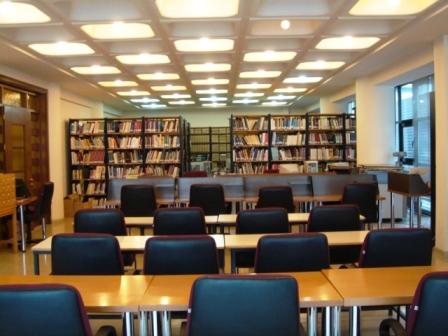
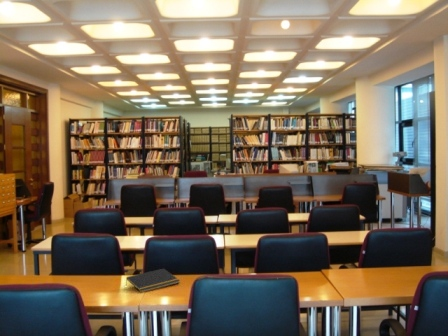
+ notepad [125,268,181,293]
